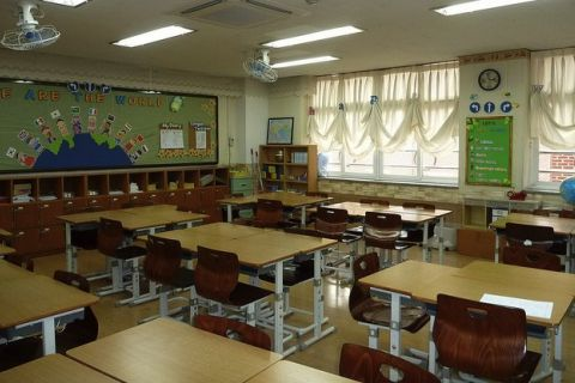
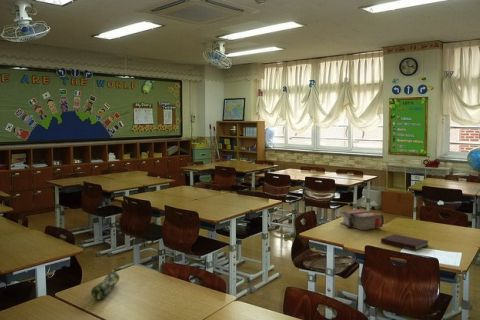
+ pencil case [90,270,120,301]
+ notebook [380,233,429,251]
+ bible [340,208,385,231]
